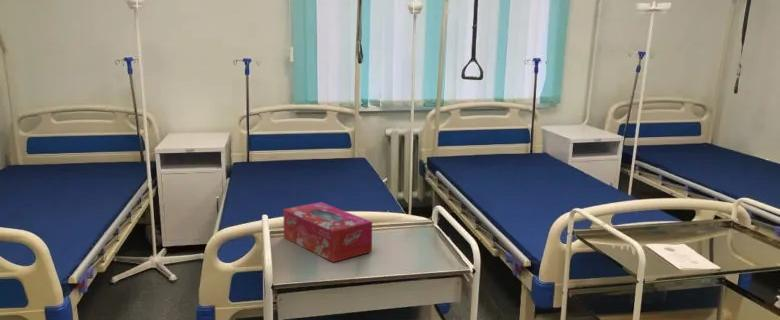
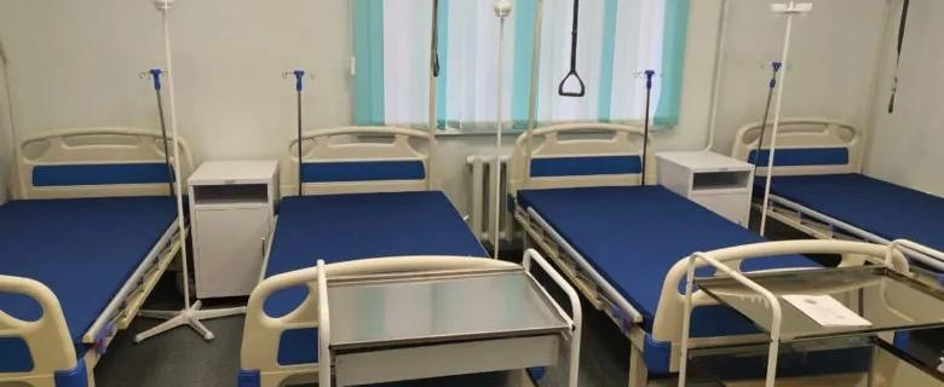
- tissue box [282,201,373,263]
